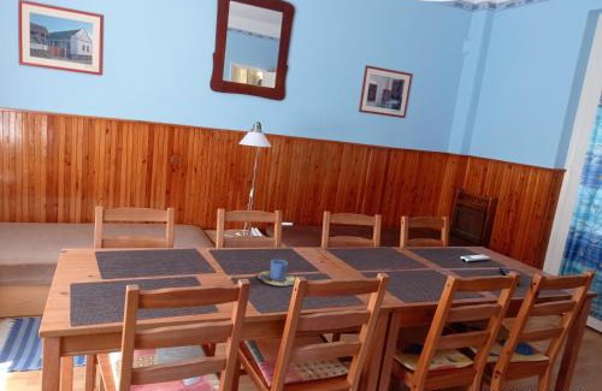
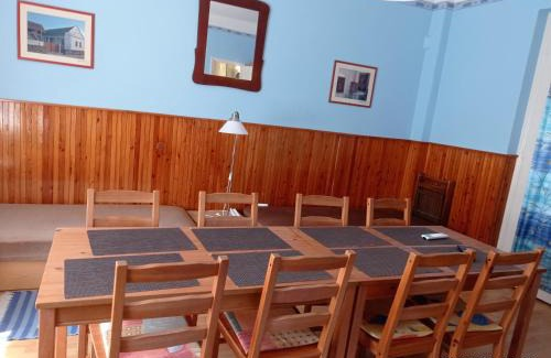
- cup [256,259,296,286]
